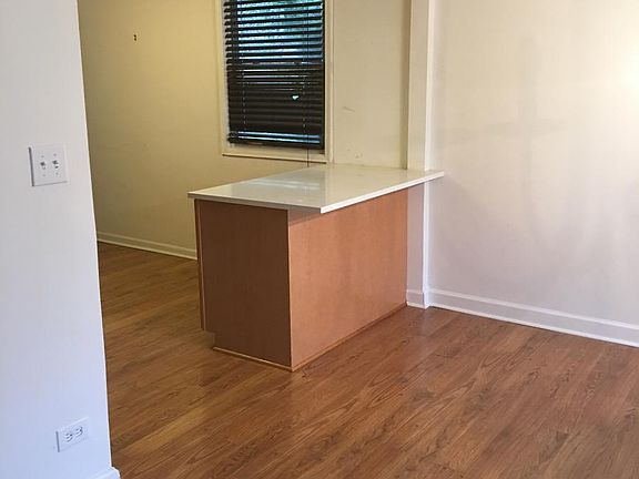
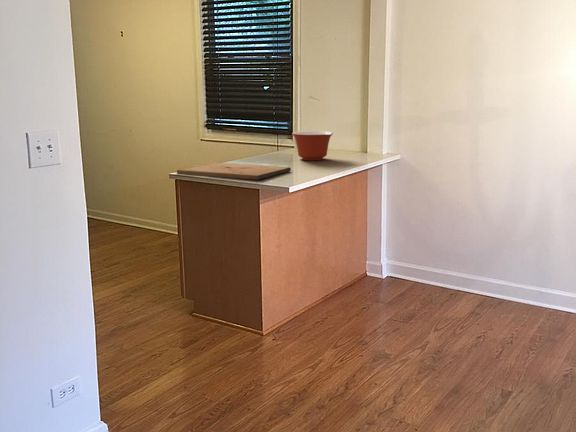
+ cutting board [176,162,292,181]
+ mixing bowl [291,130,334,161]
